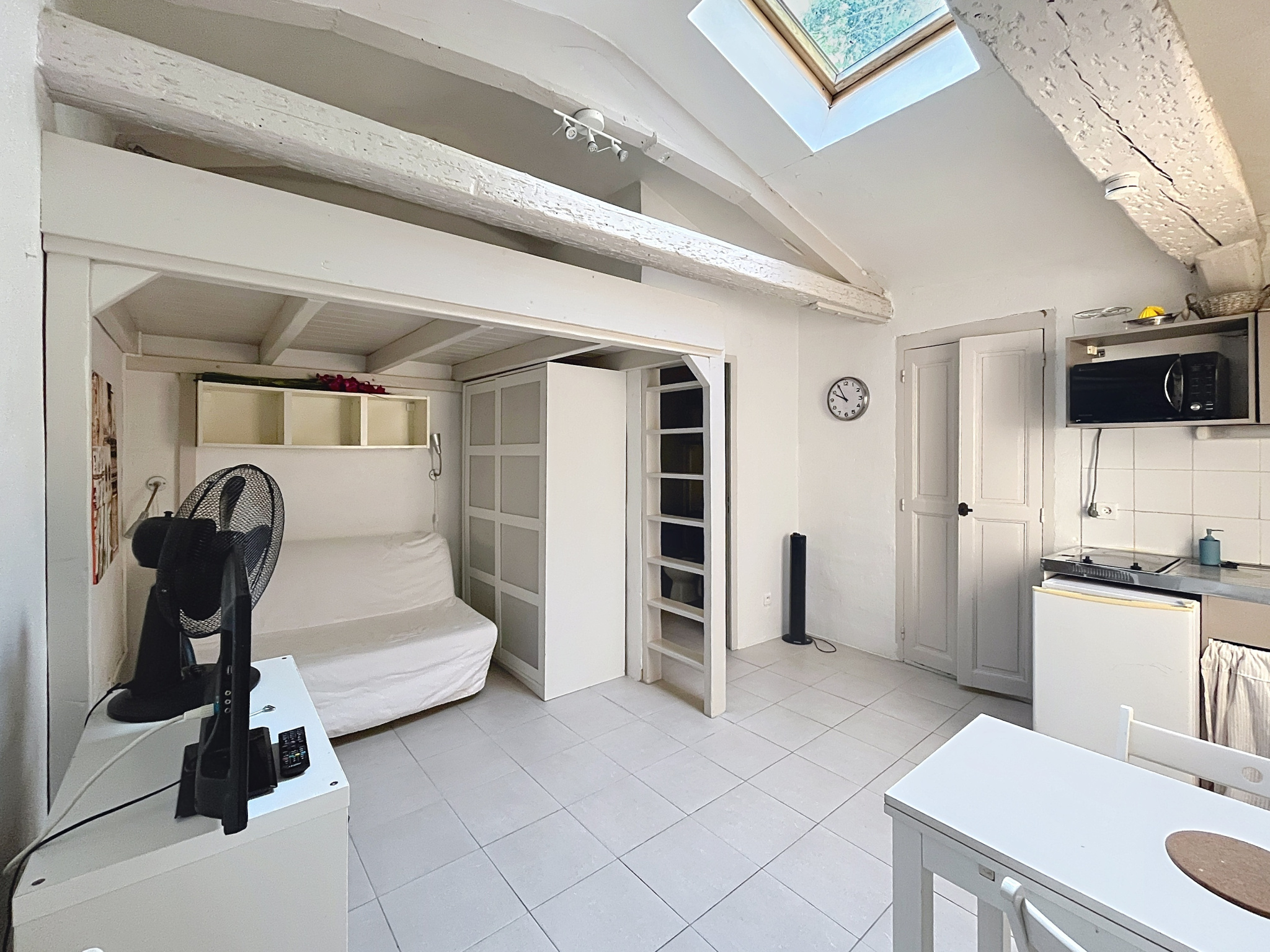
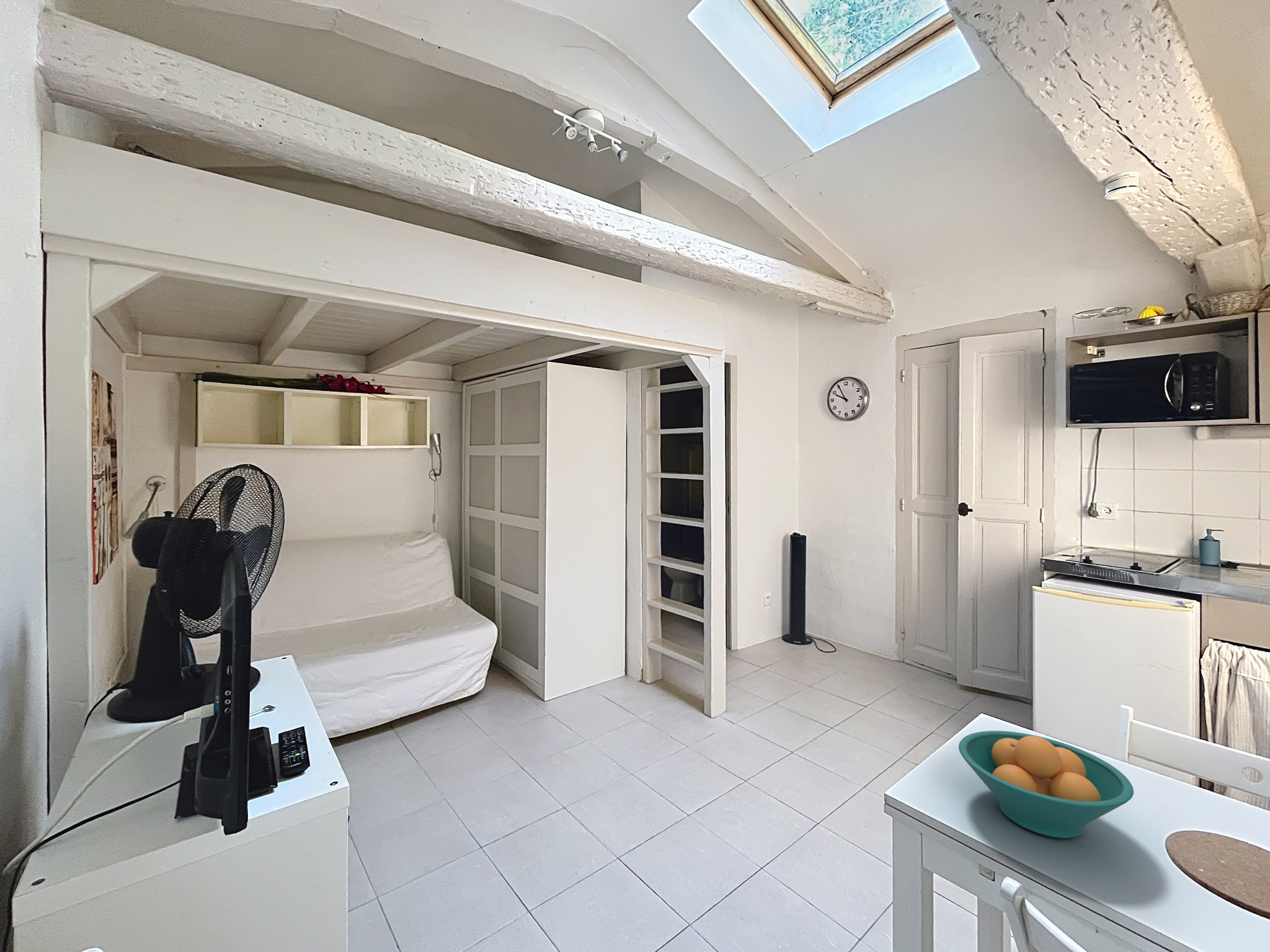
+ fruit bowl [958,730,1134,839]
